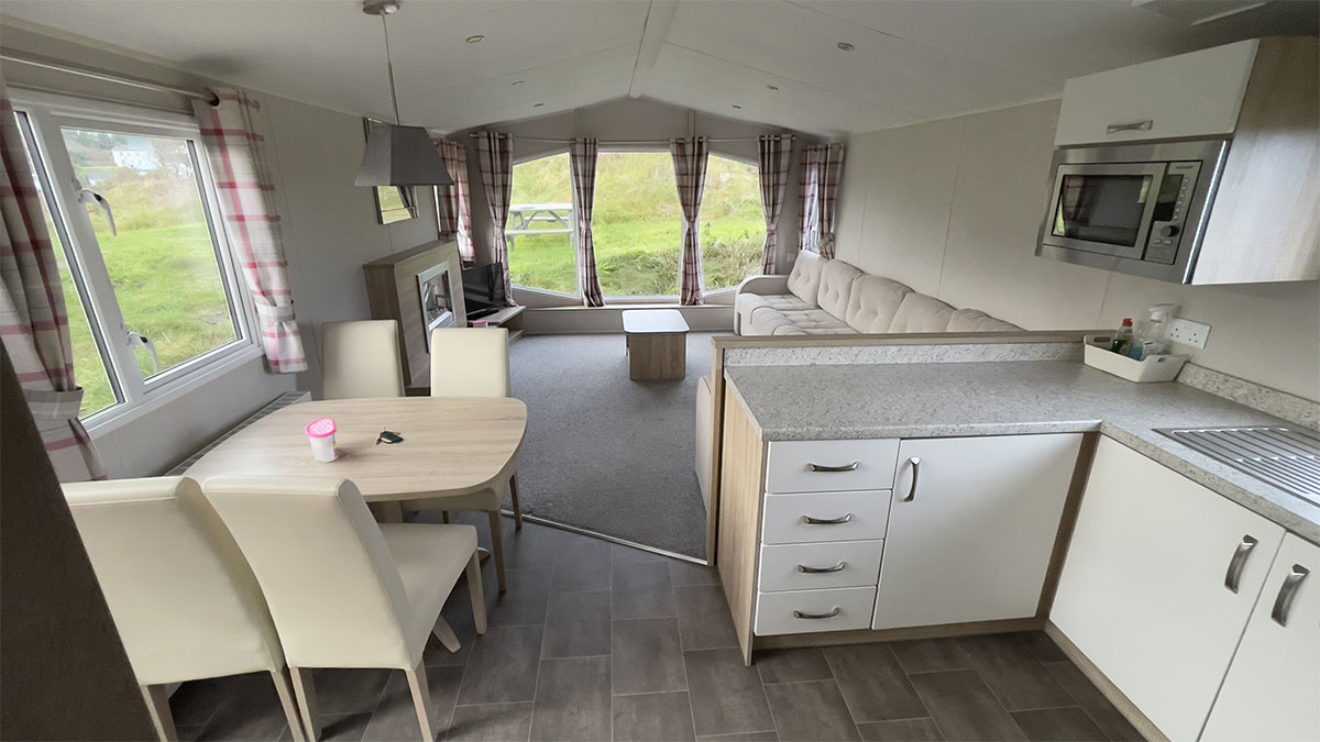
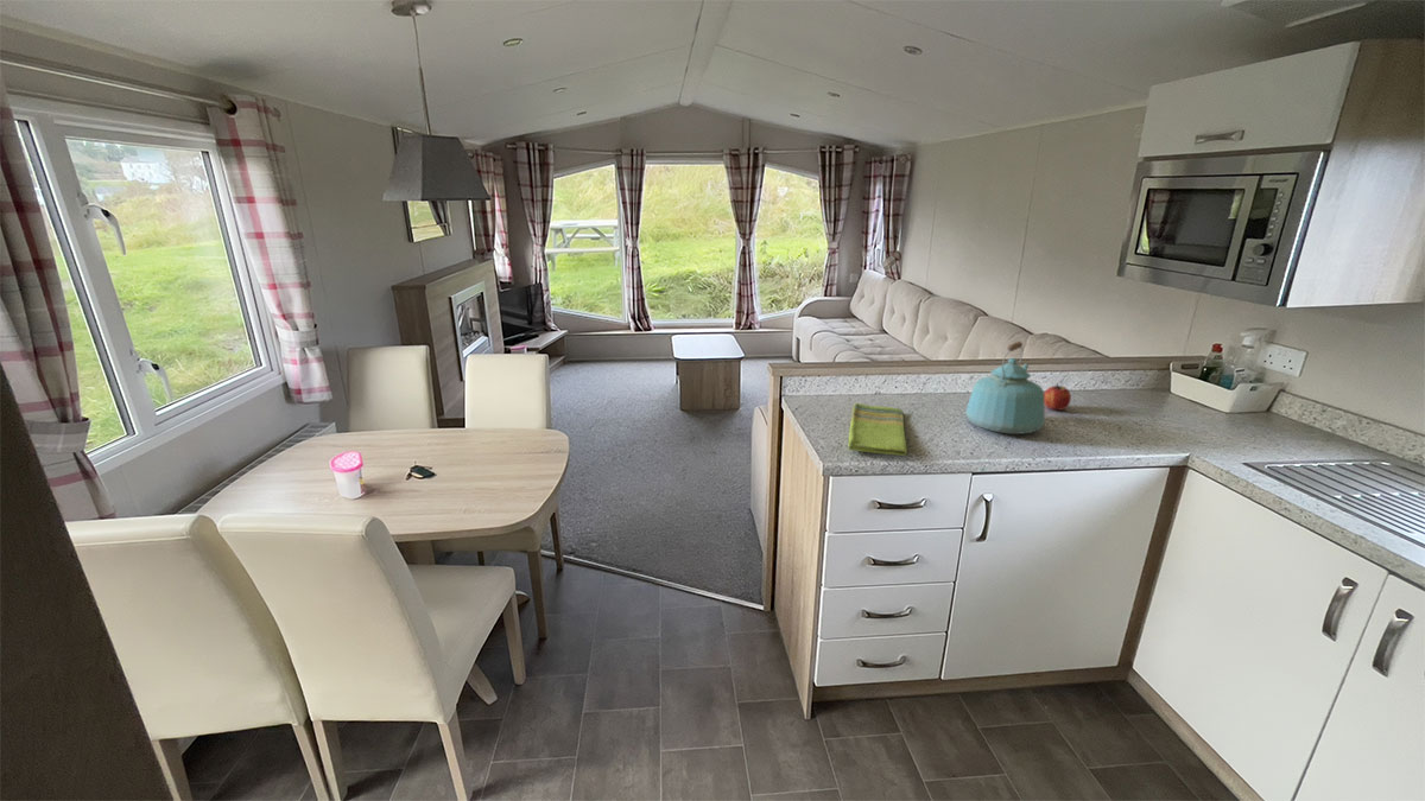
+ dish towel [847,402,908,457]
+ fruit [1044,383,1072,412]
+ kettle [964,341,1046,436]
